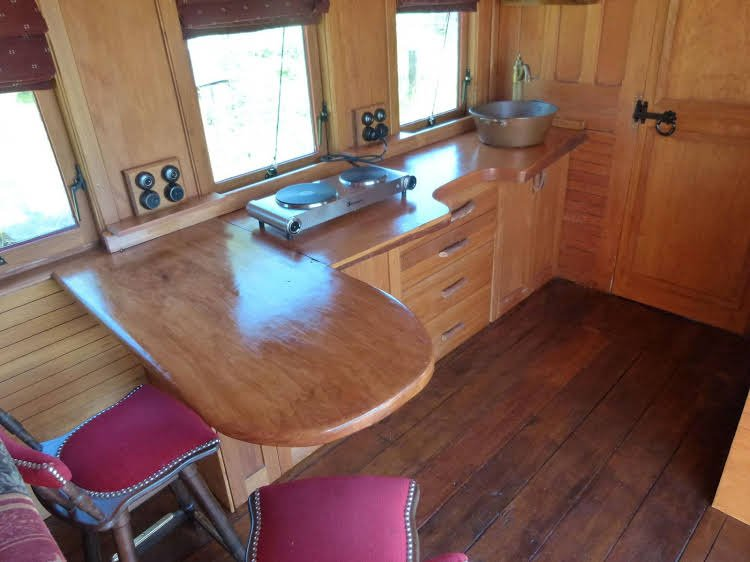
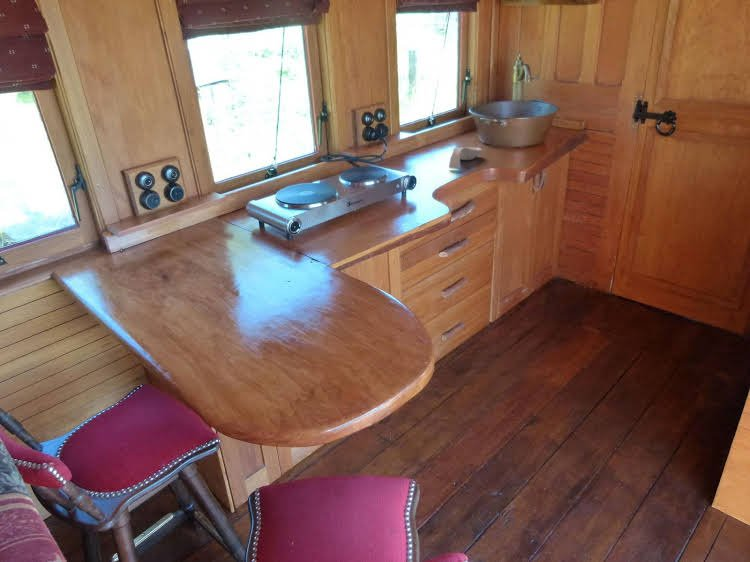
+ spoon rest [448,146,483,170]
